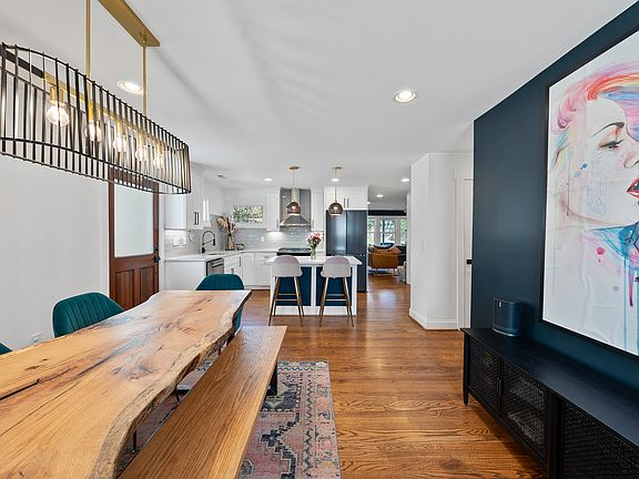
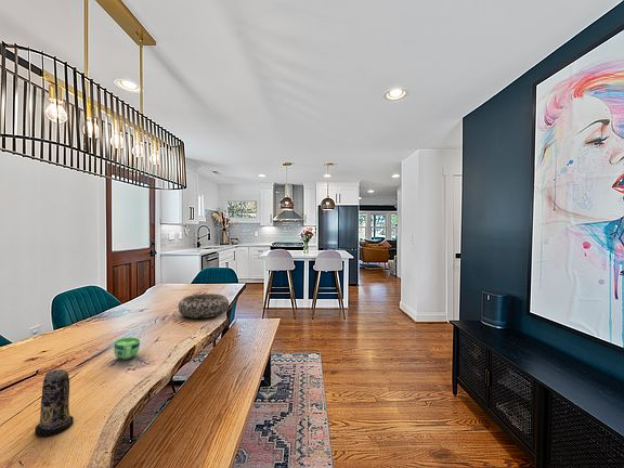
+ candle [34,368,75,438]
+ cup [113,337,141,361]
+ decorative bowl [178,292,230,318]
